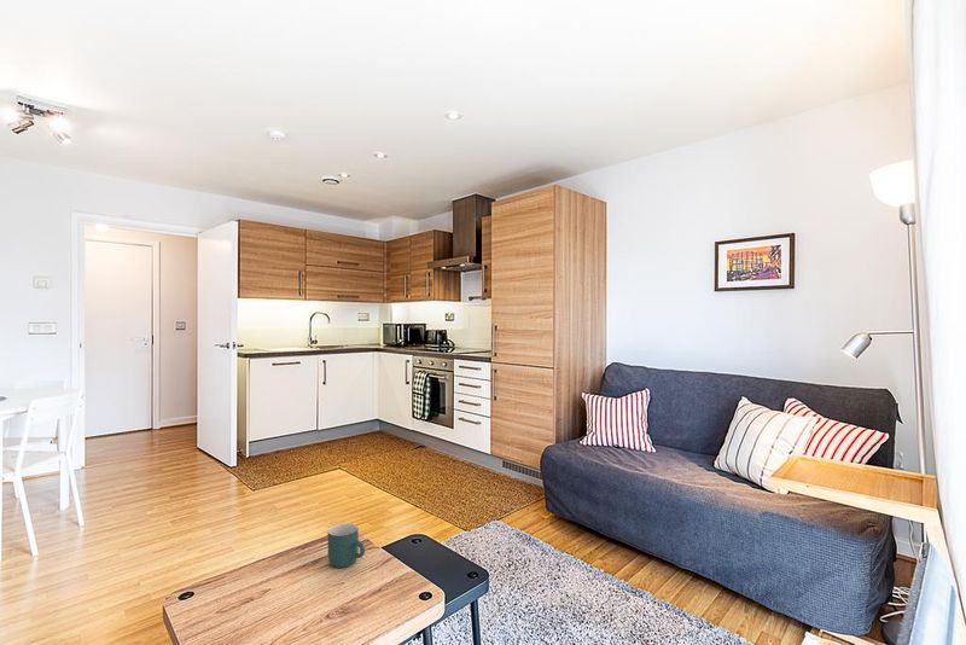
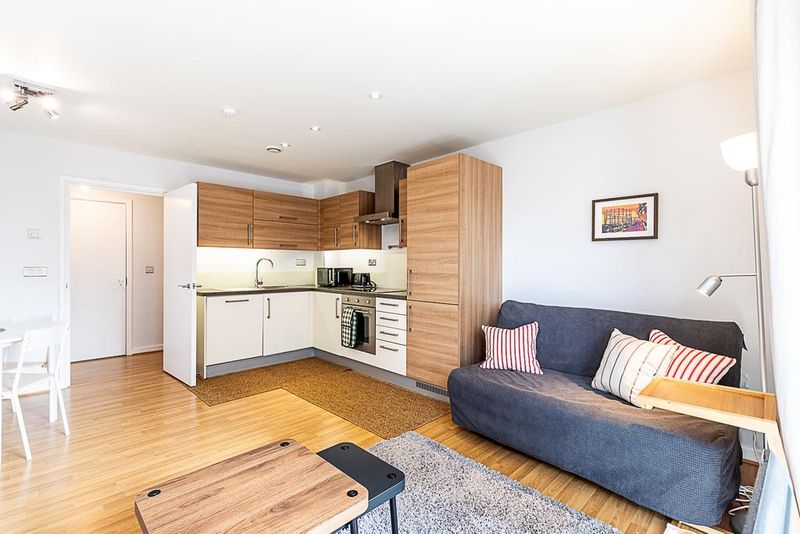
- mug [327,522,366,569]
